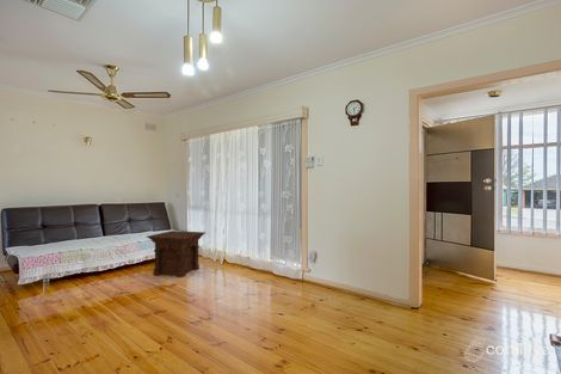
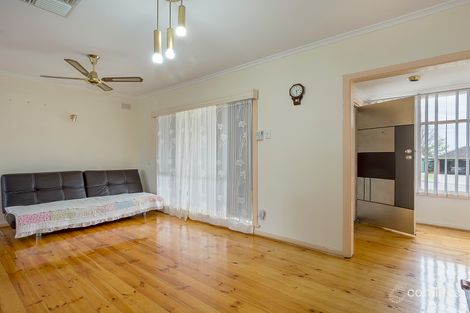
- side table [146,229,206,278]
